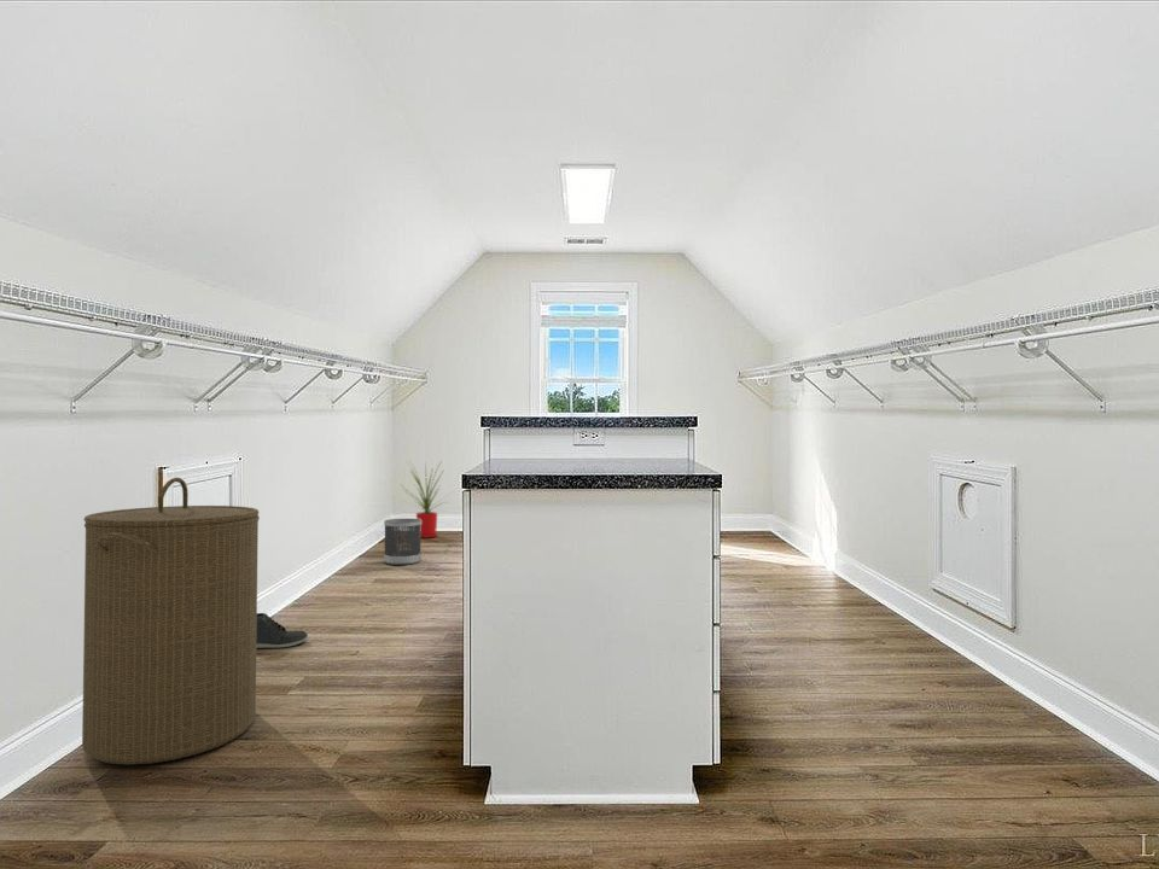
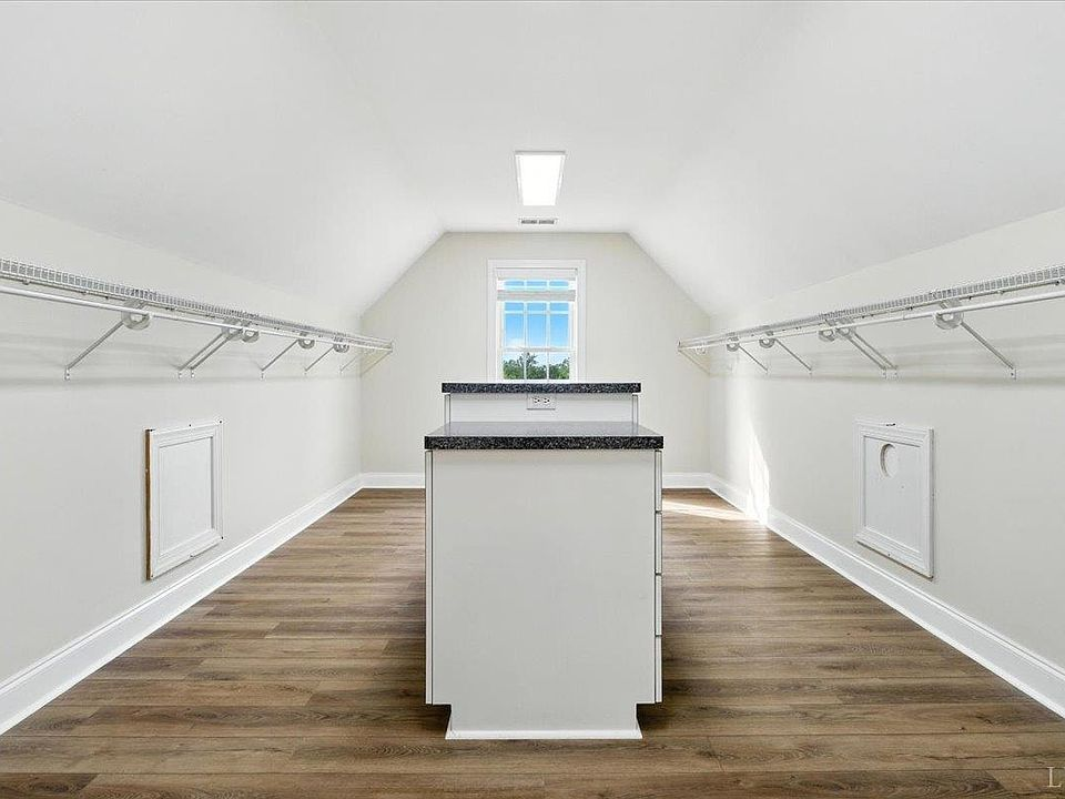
- wastebasket [383,518,423,566]
- sneaker [256,612,309,649]
- house plant [400,461,456,540]
- laundry hamper [81,477,261,765]
